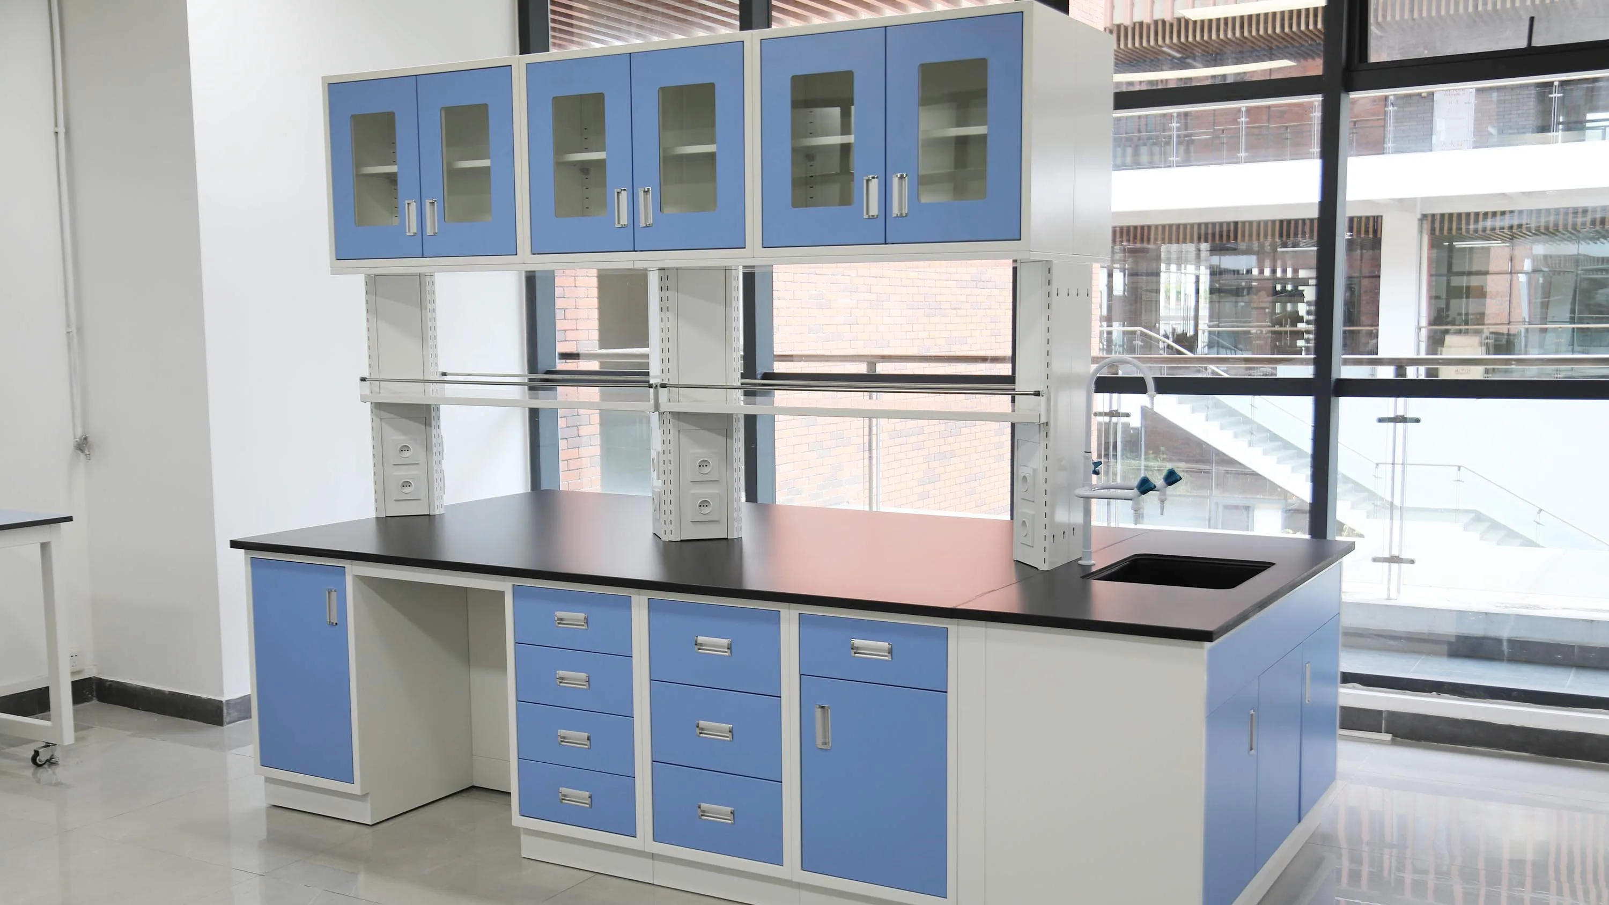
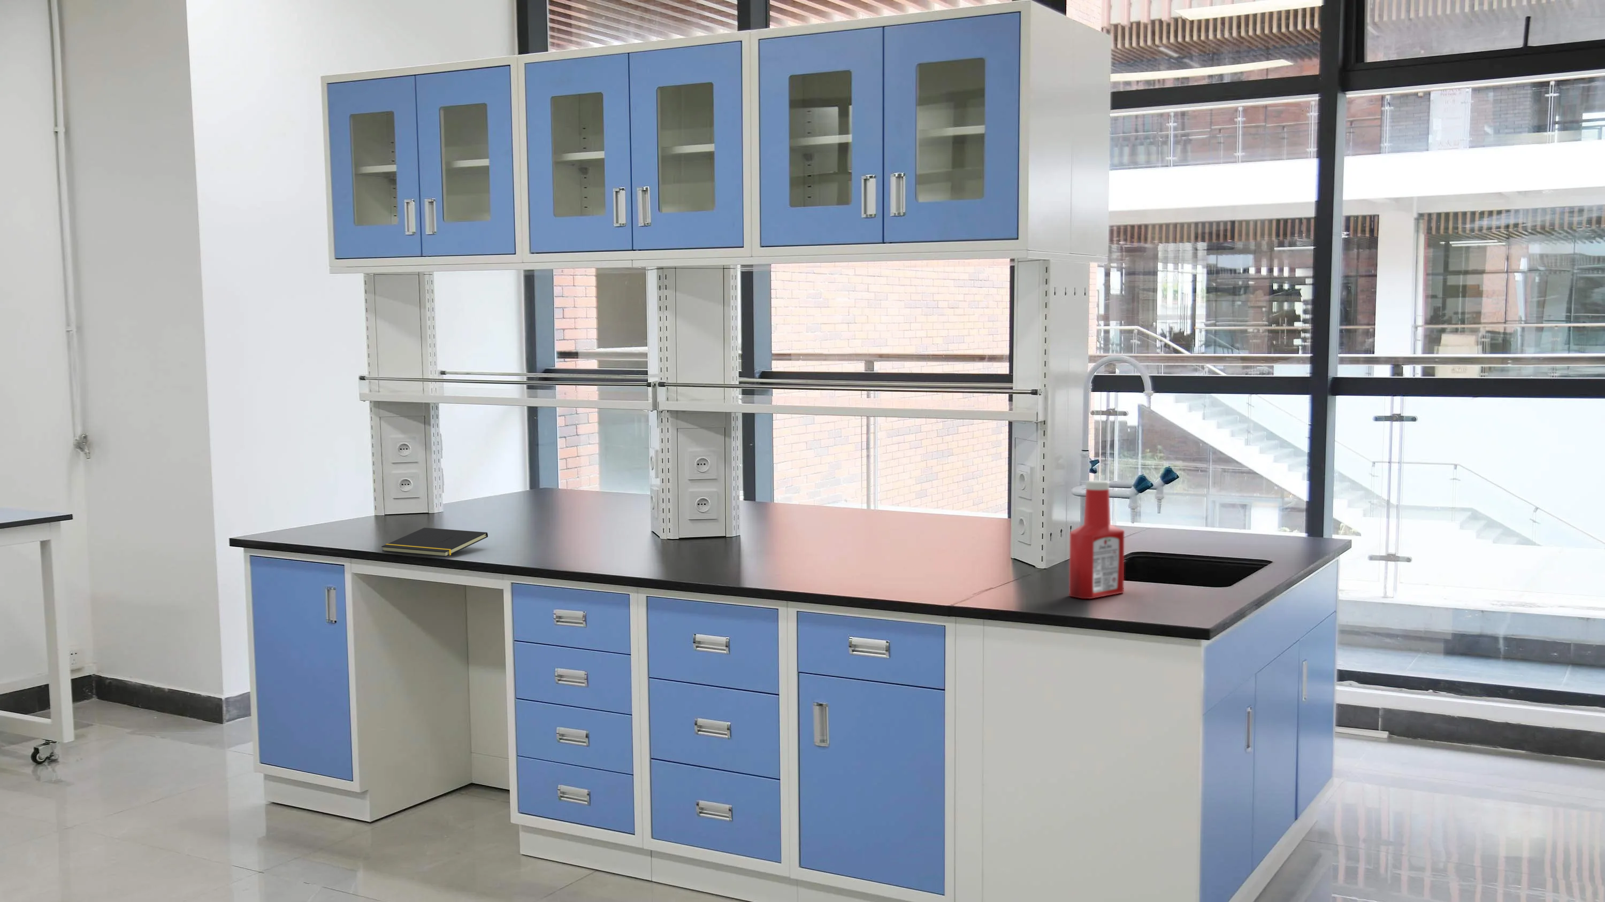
+ notepad [381,528,488,557]
+ soap bottle [1068,480,1125,599]
